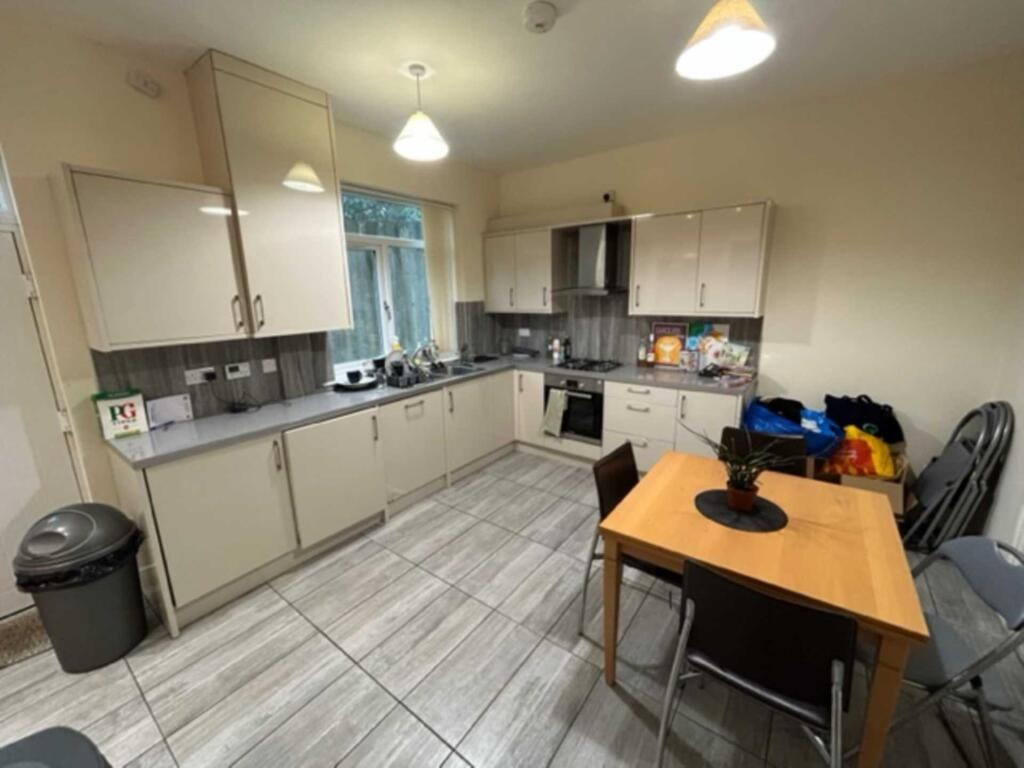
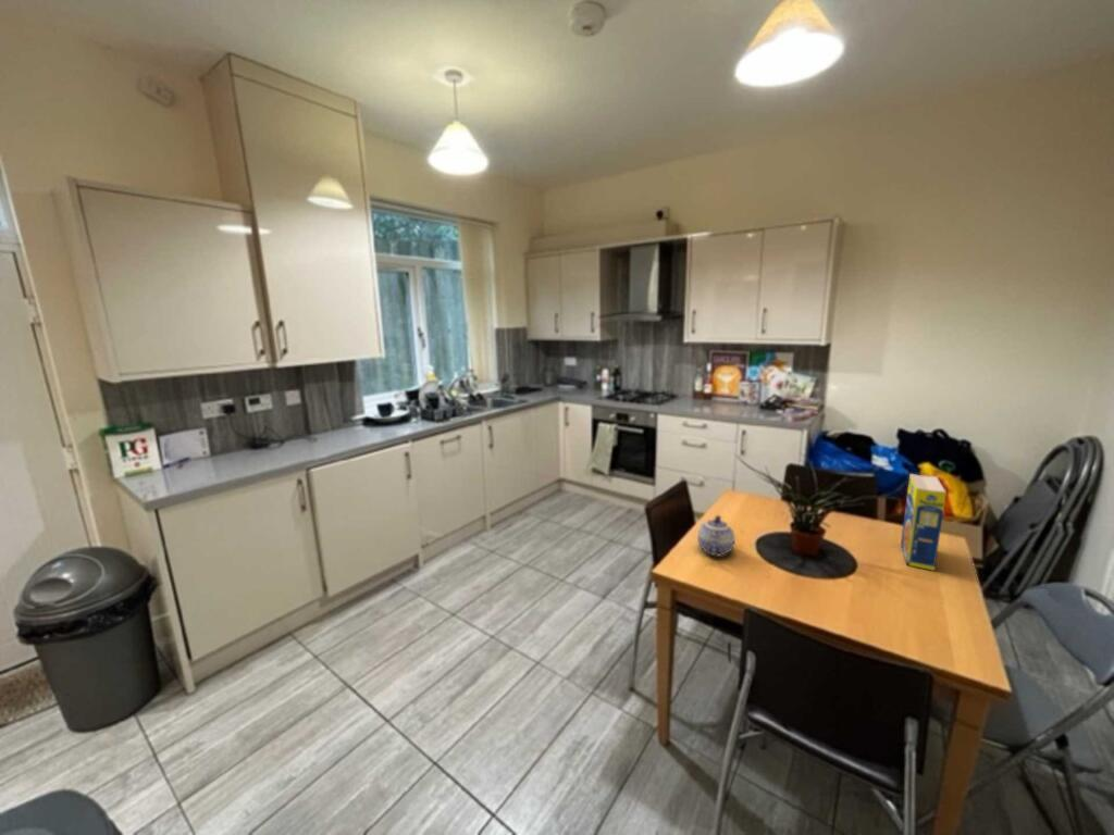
+ teapot [696,514,737,557]
+ legume [900,473,948,572]
